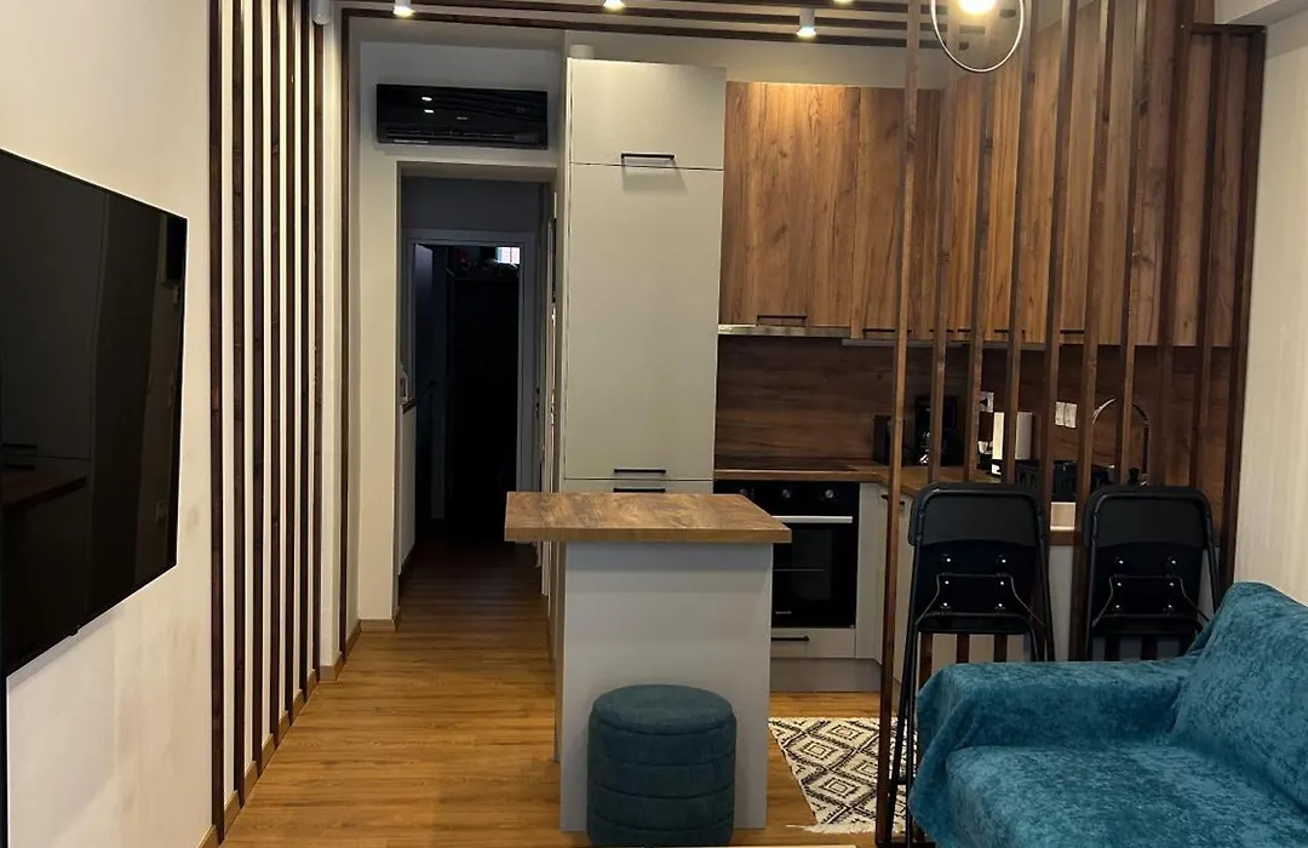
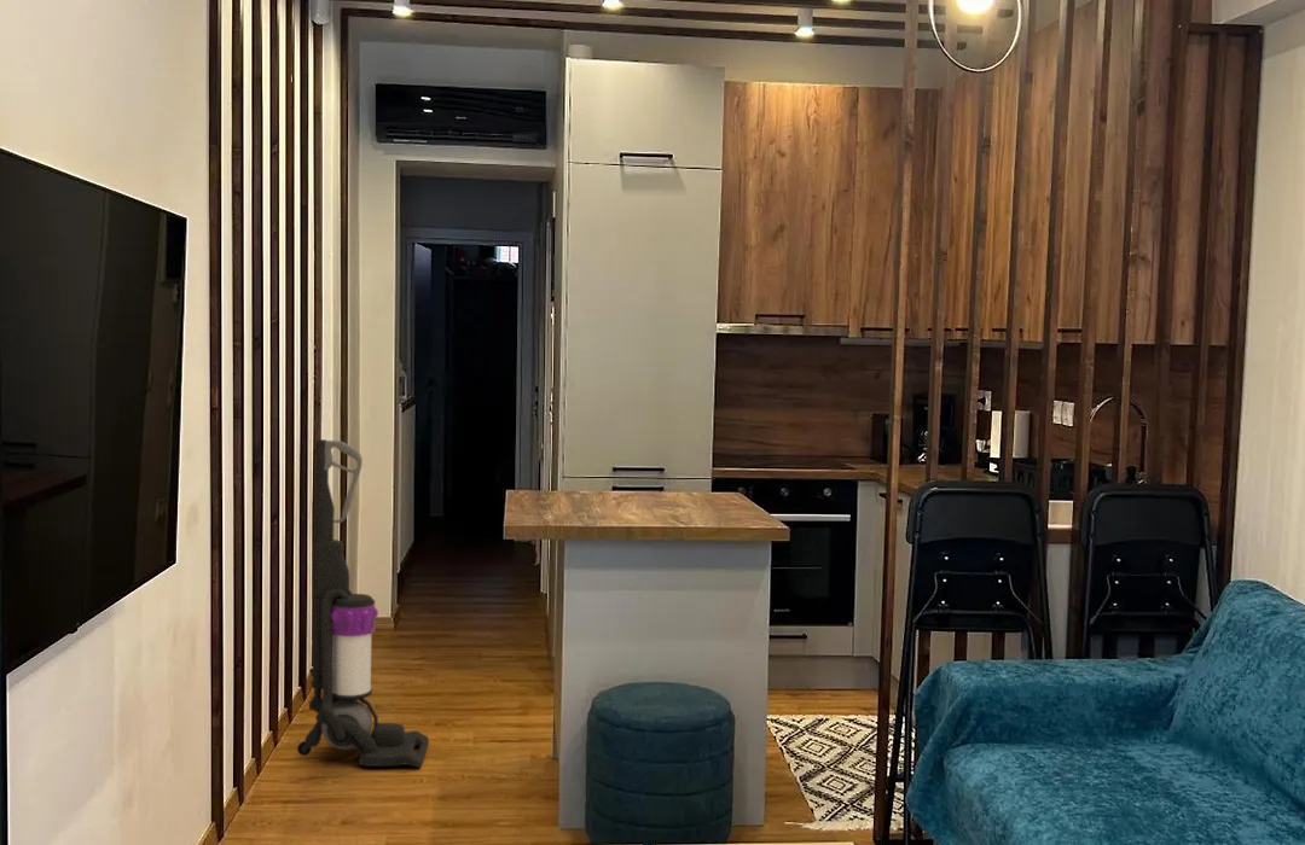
+ vacuum cleaner [296,438,430,769]
